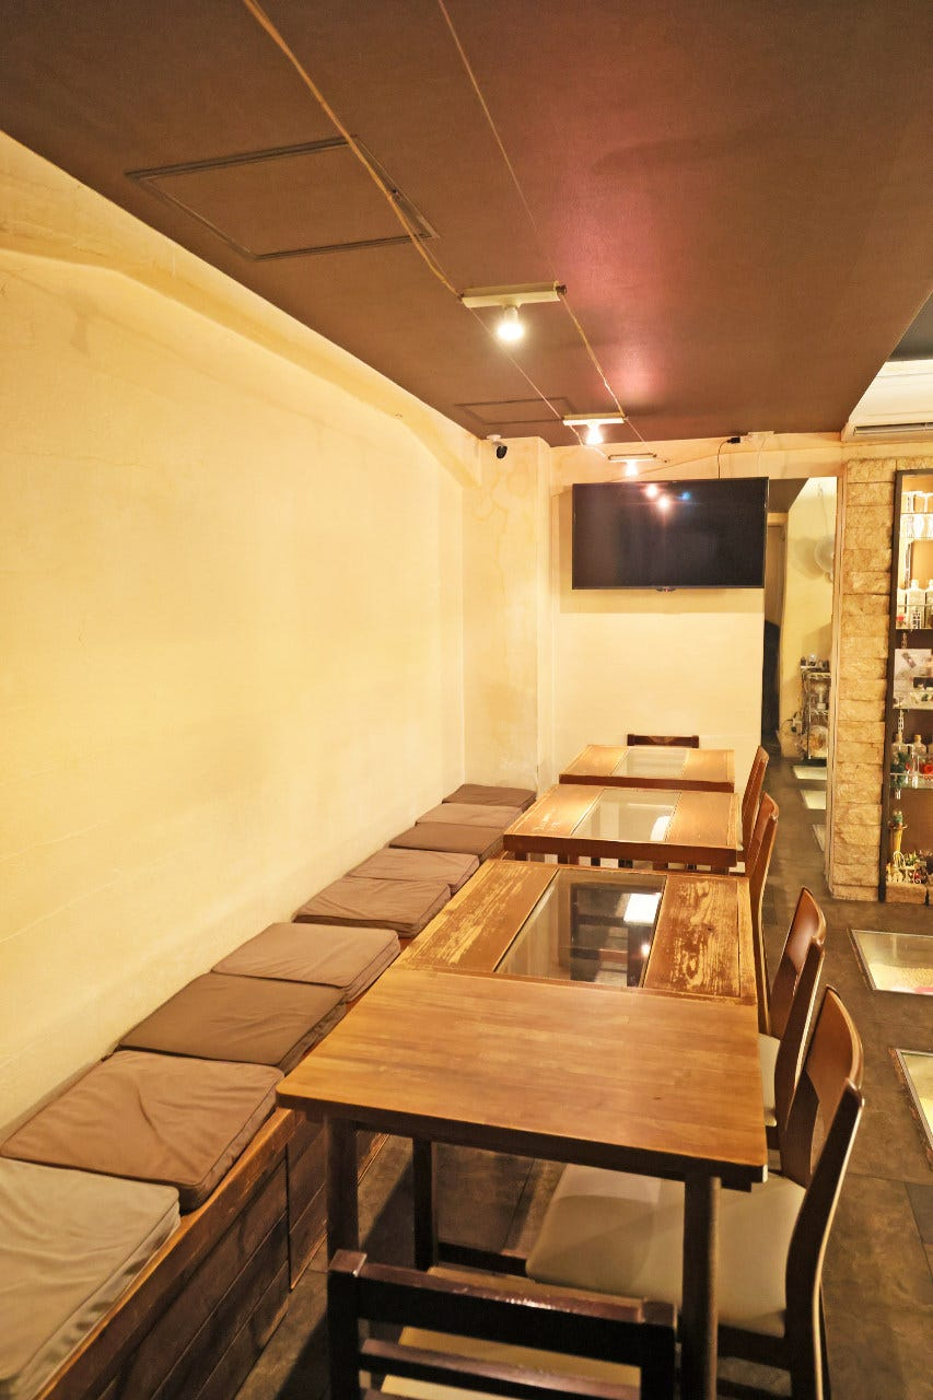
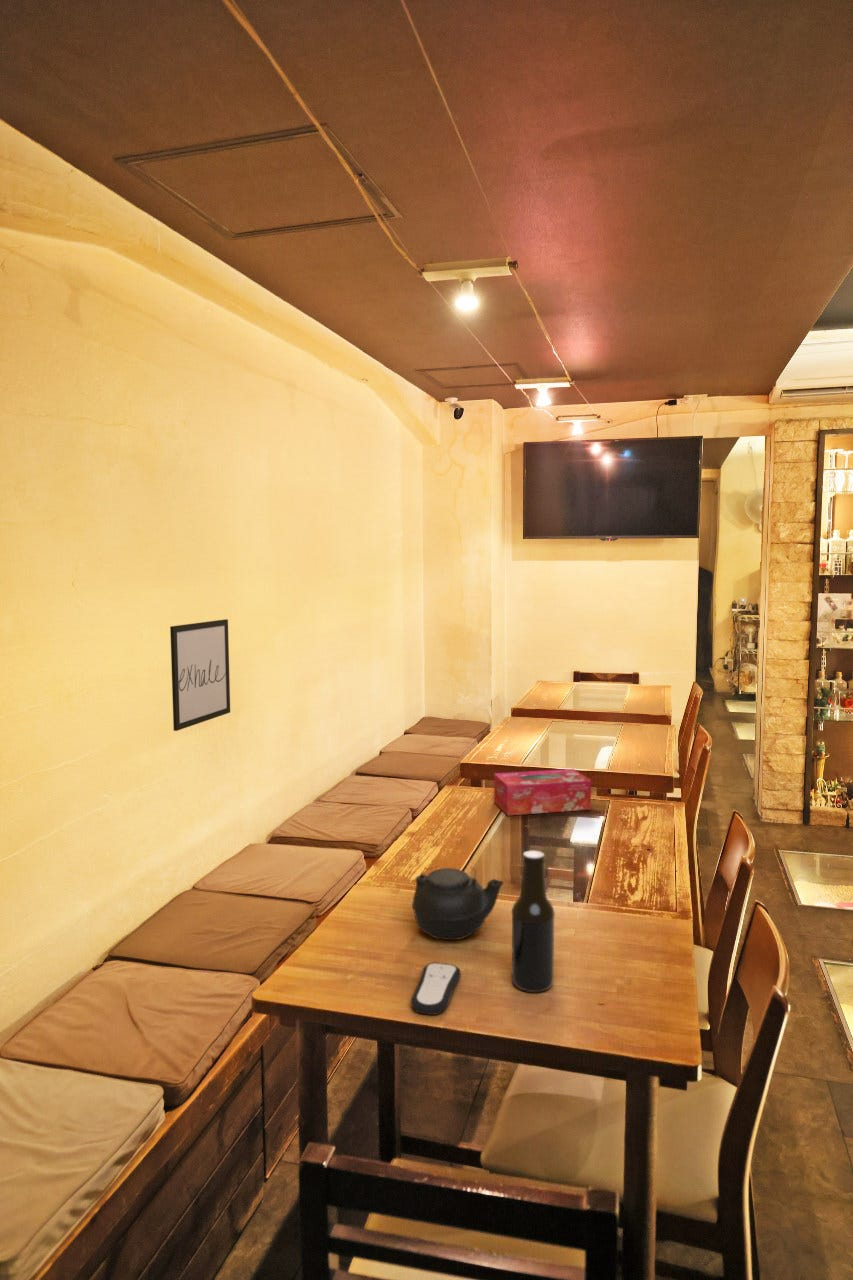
+ wall art [169,618,231,732]
+ tissue box [493,768,592,816]
+ beer bottle [510,850,556,994]
+ remote control [410,962,462,1016]
+ teapot [411,865,505,941]
